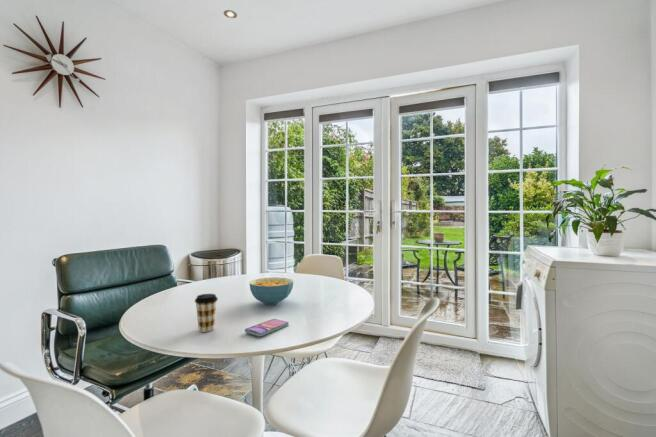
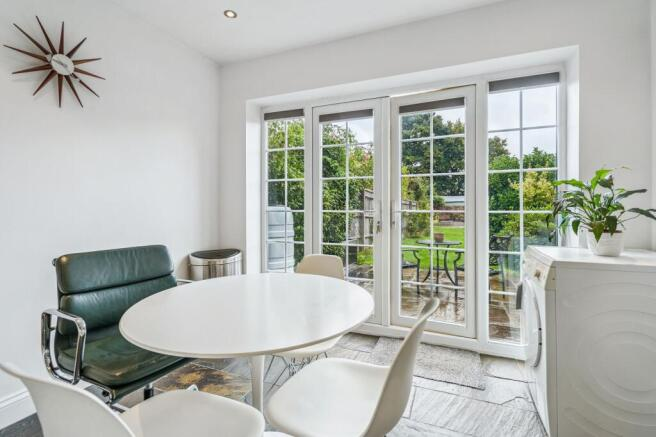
- smartphone [244,318,290,337]
- cereal bowl [249,276,294,306]
- coffee cup [194,293,219,333]
